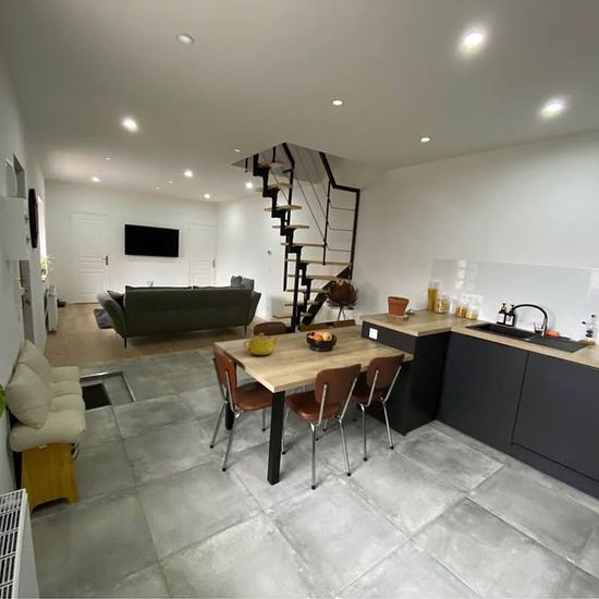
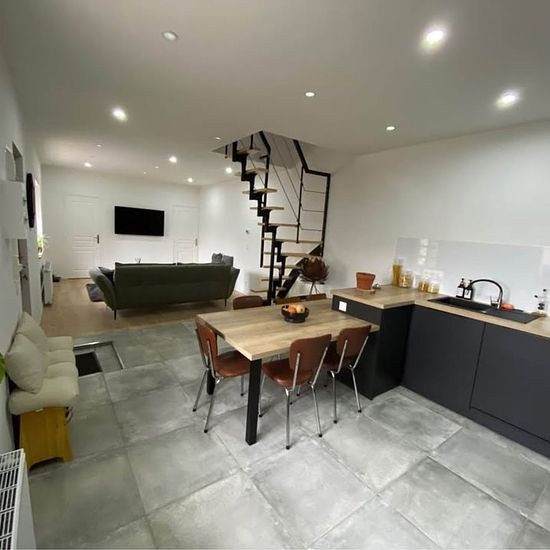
- teapot [242,332,281,357]
